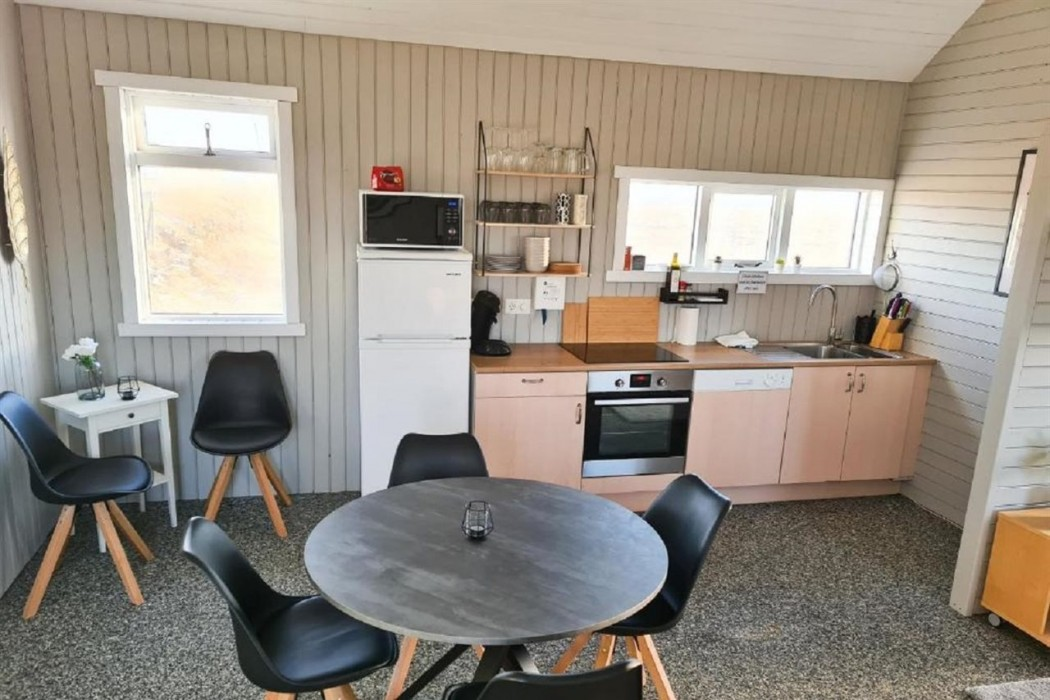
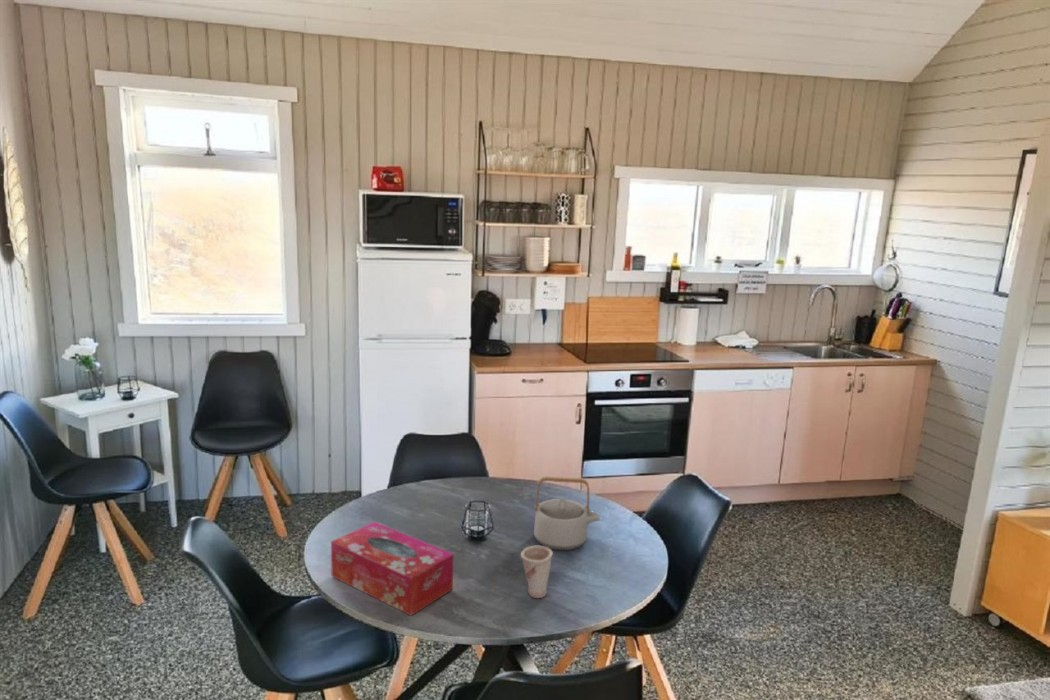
+ tissue box [330,521,455,617]
+ cup [520,545,554,599]
+ teapot [533,475,601,551]
